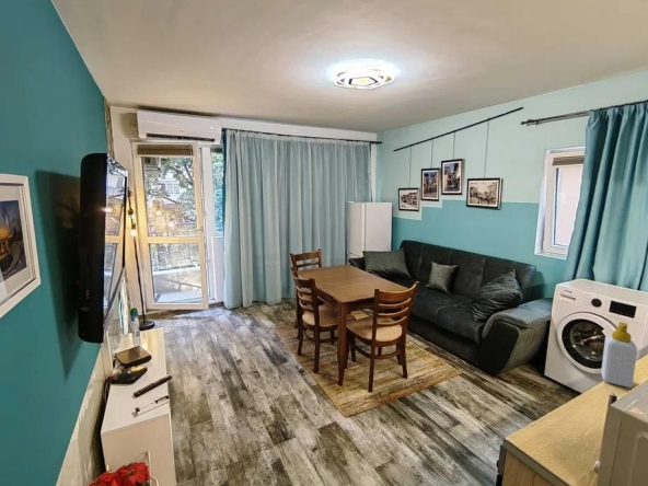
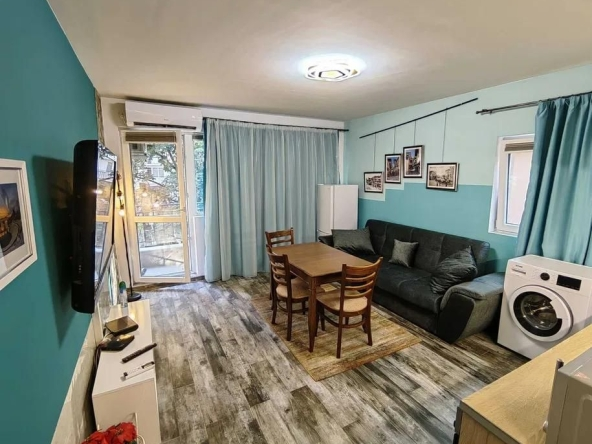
- soap bottle [600,321,638,389]
